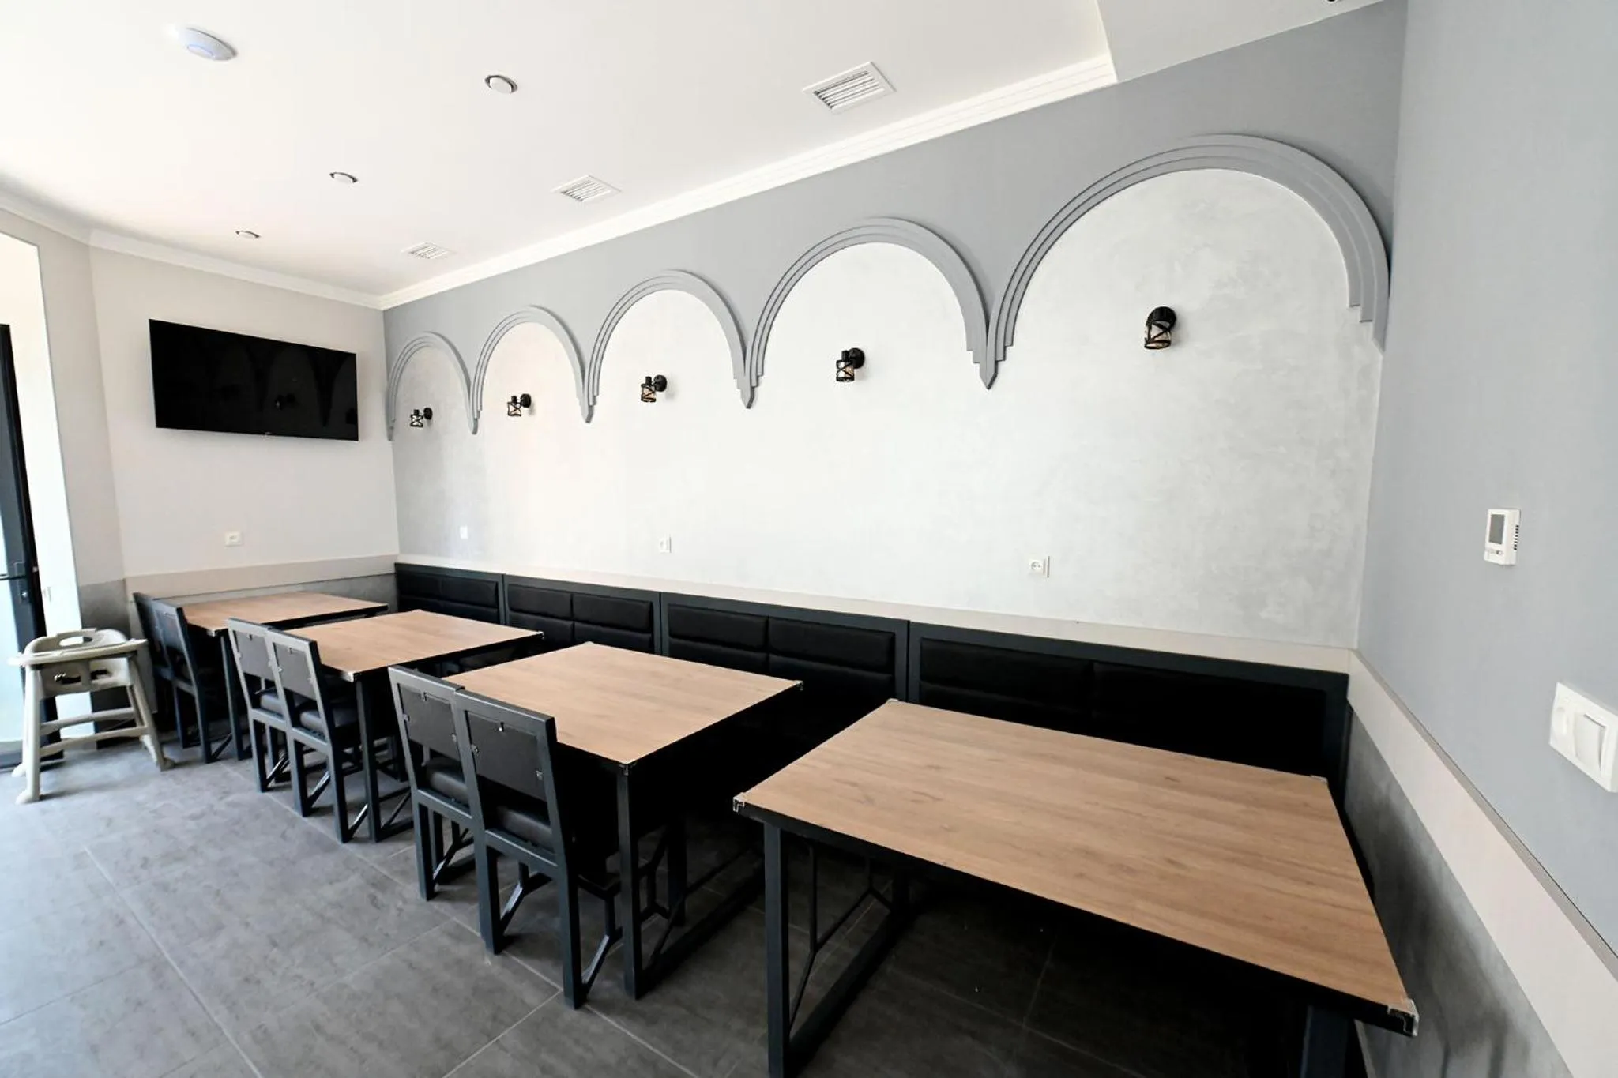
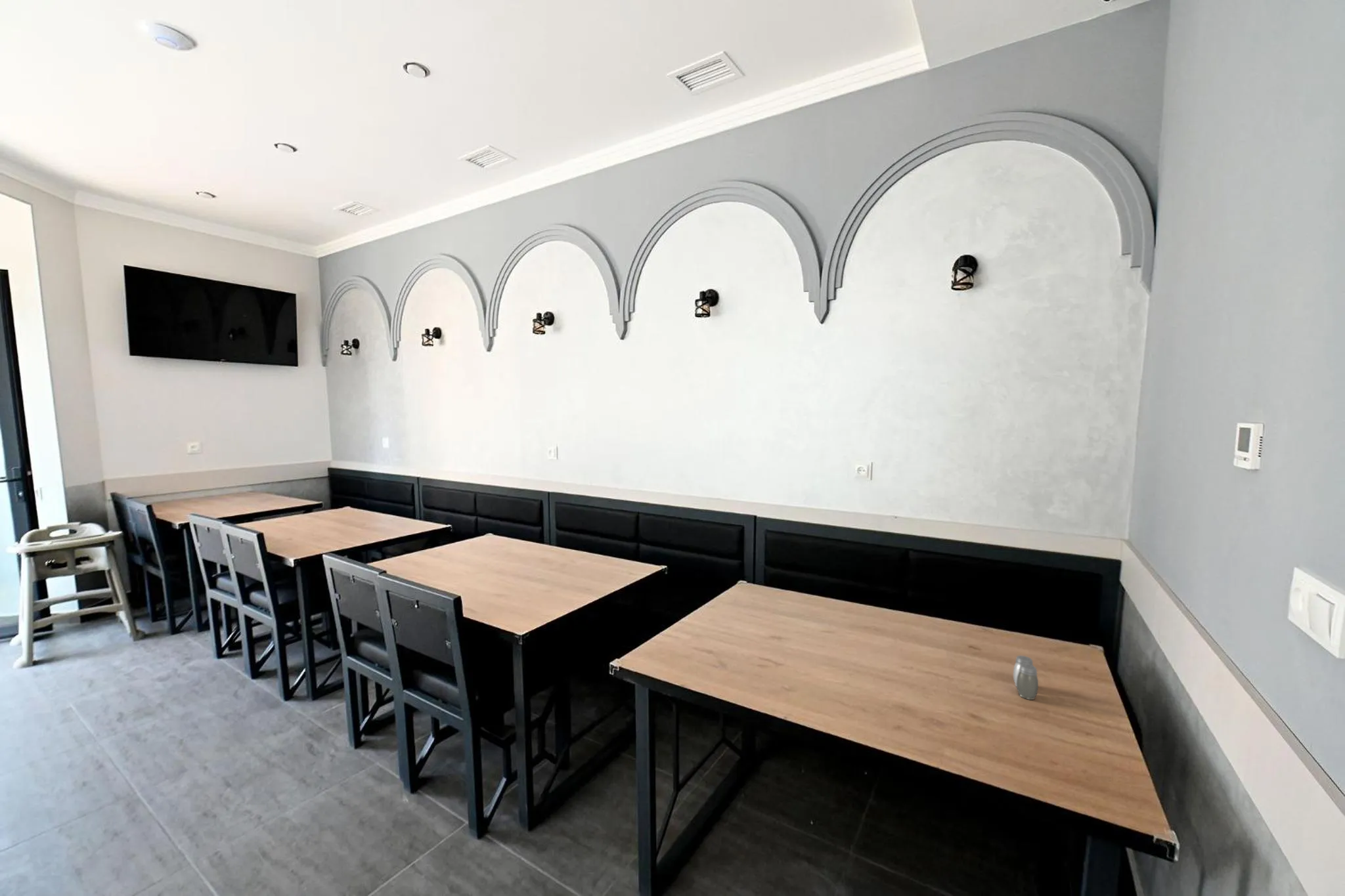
+ salt and pepper shaker [1013,655,1039,700]
